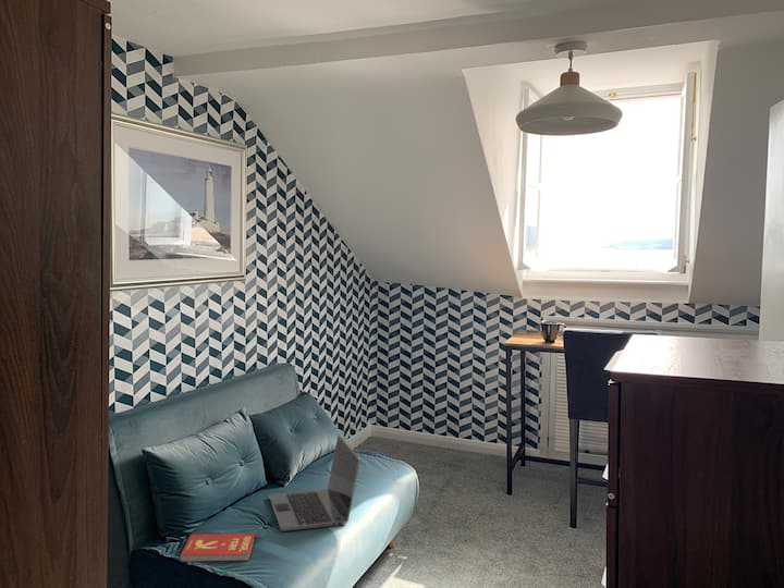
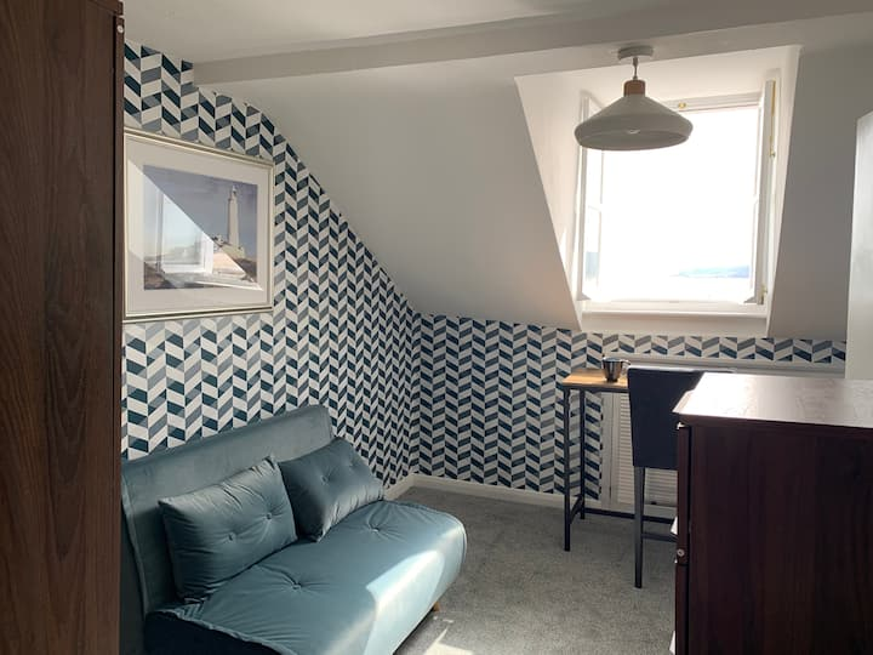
- book [179,532,257,563]
- laptop [268,433,362,532]
